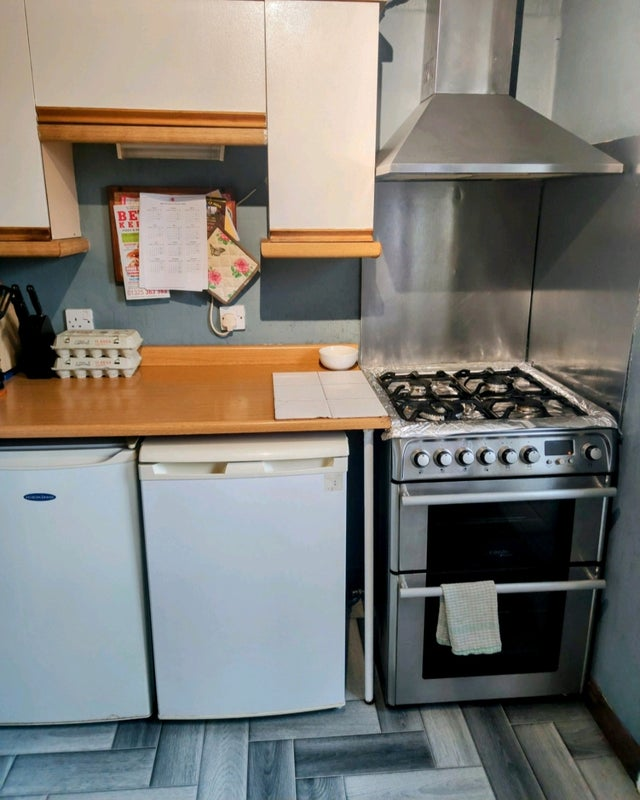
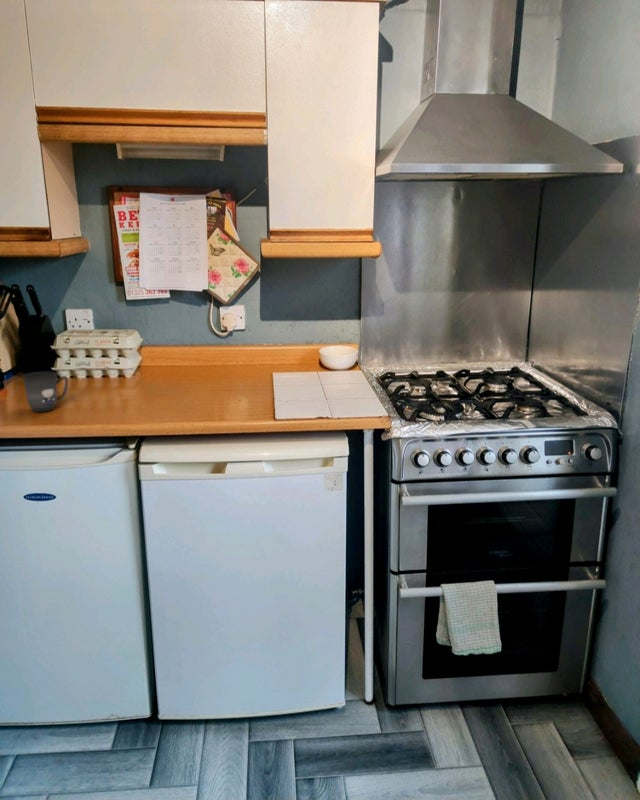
+ mug [21,370,69,413]
